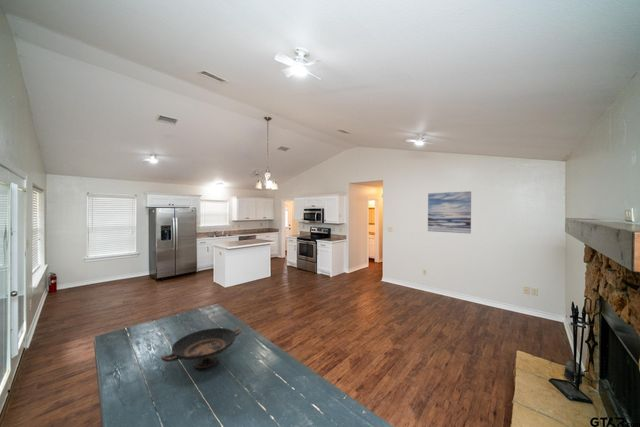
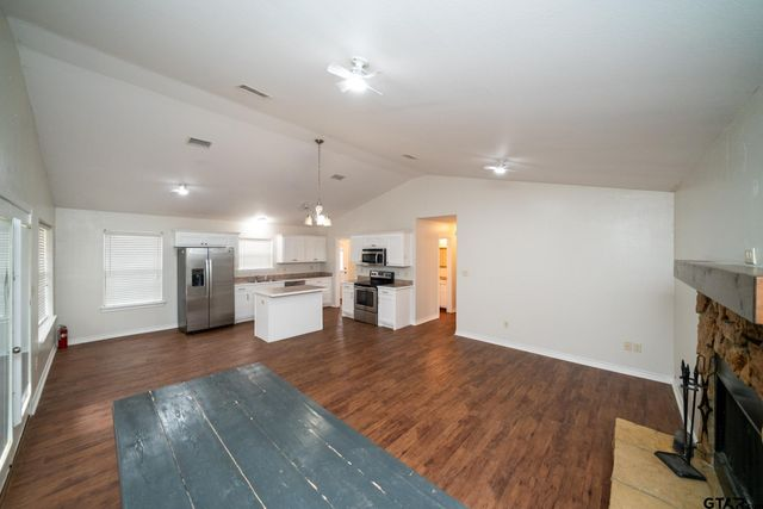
- decorative bowl [160,327,243,369]
- wall art [427,190,472,235]
